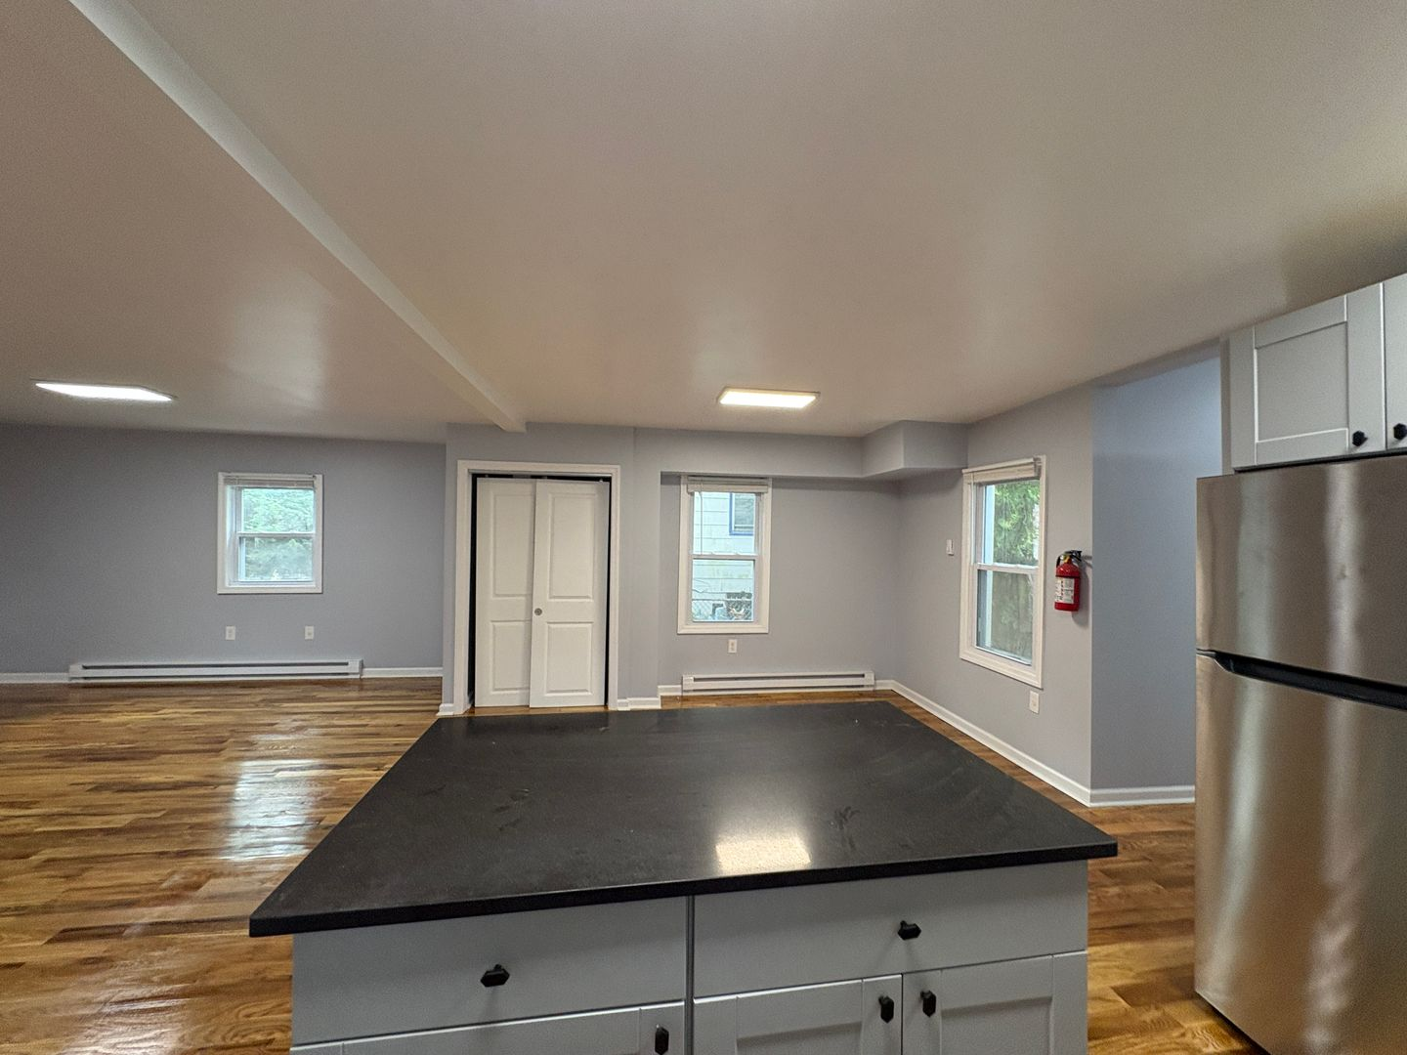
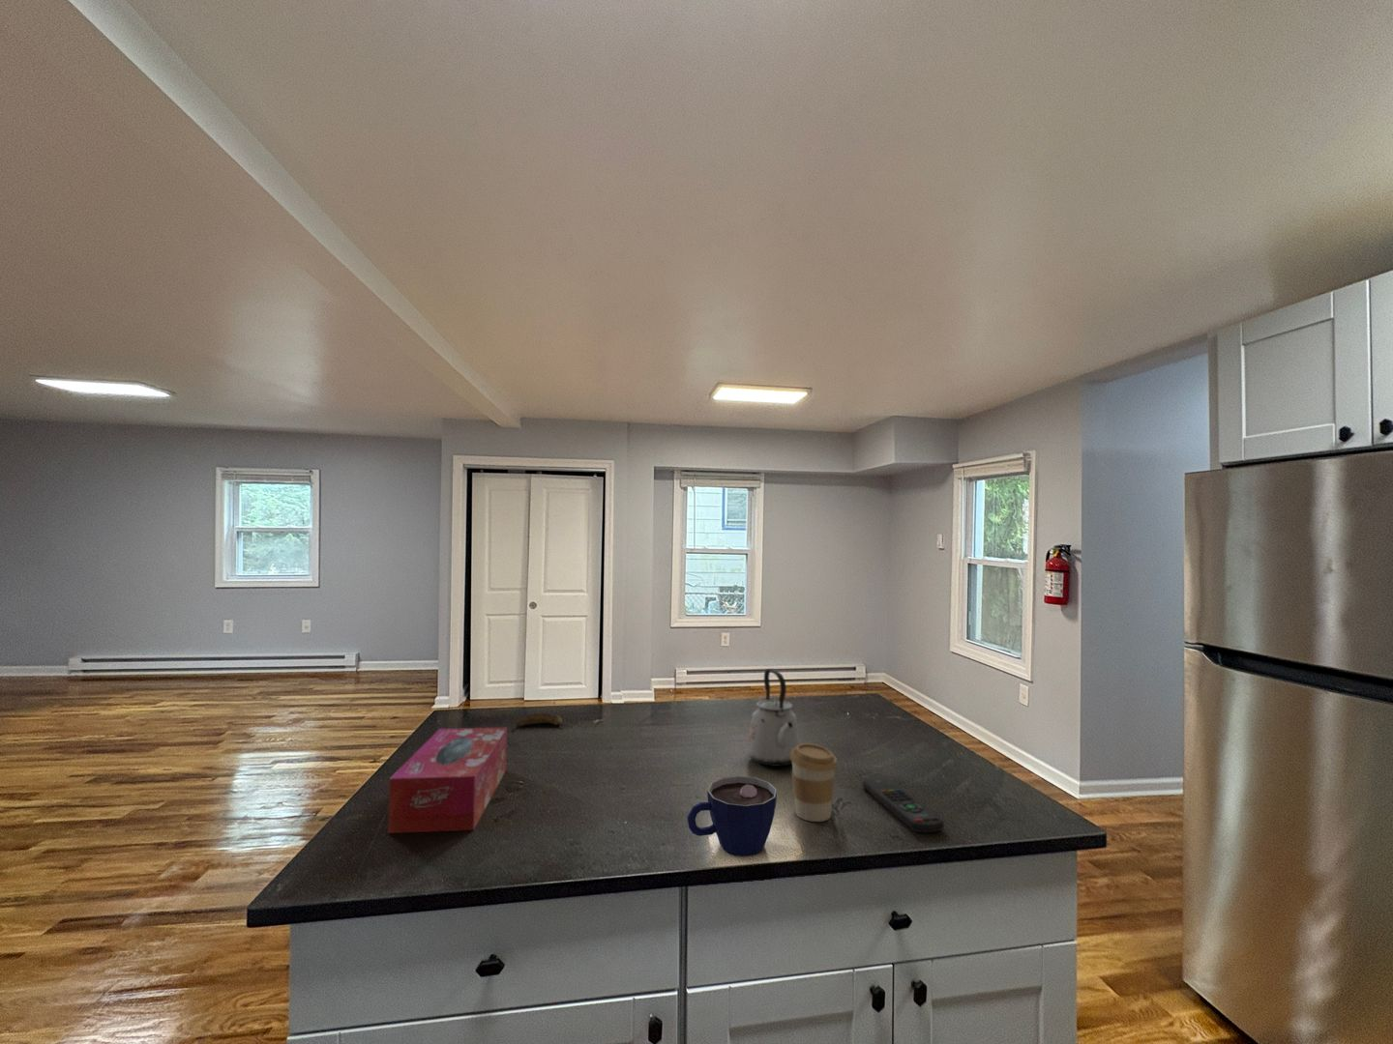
+ tissue box [387,727,508,835]
+ coffee cup [791,742,839,822]
+ kettle [747,668,801,768]
+ banana [516,712,563,730]
+ cup [687,775,778,858]
+ remote control [862,776,945,833]
